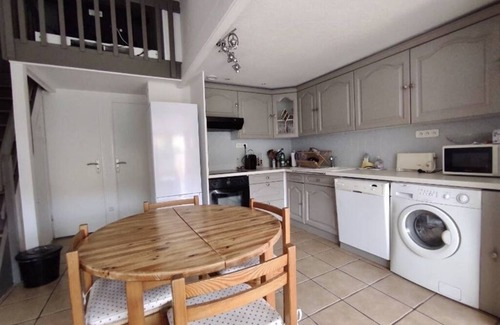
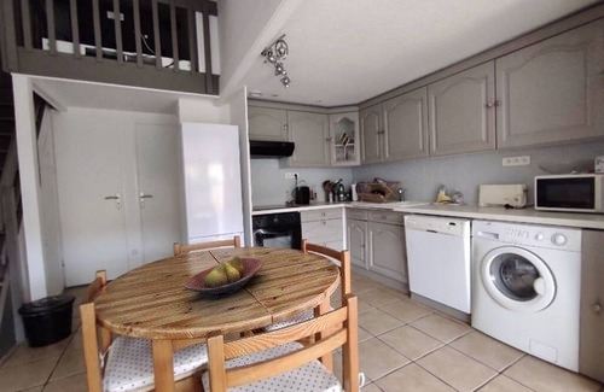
+ fruit bowl [184,254,265,302]
